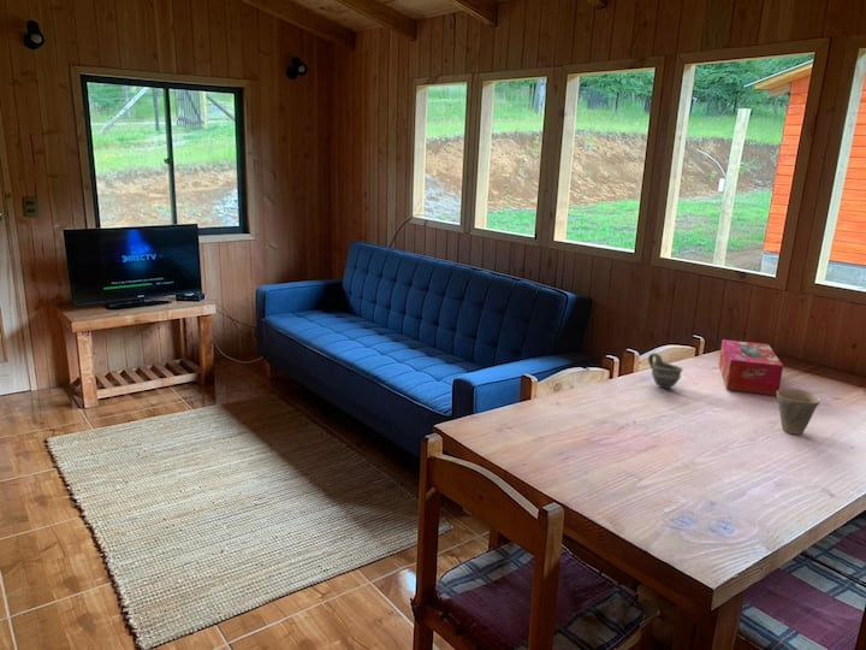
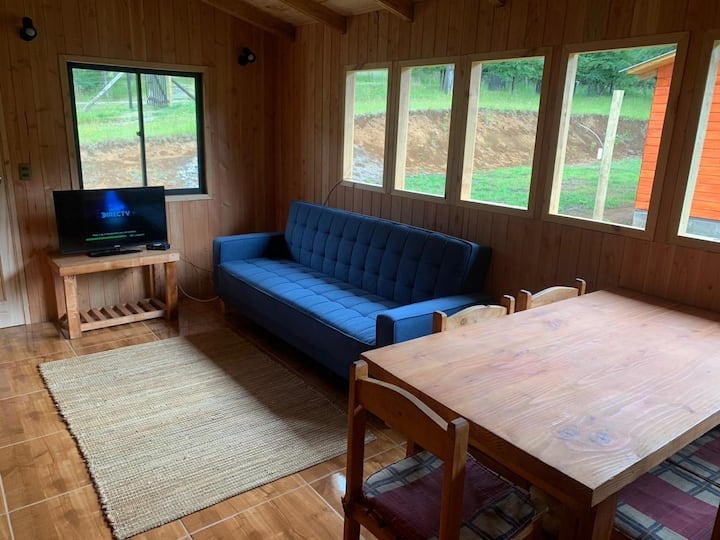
- cup [647,351,684,390]
- tissue box [718,338,784,396]
- cup [776,388,821,436]
